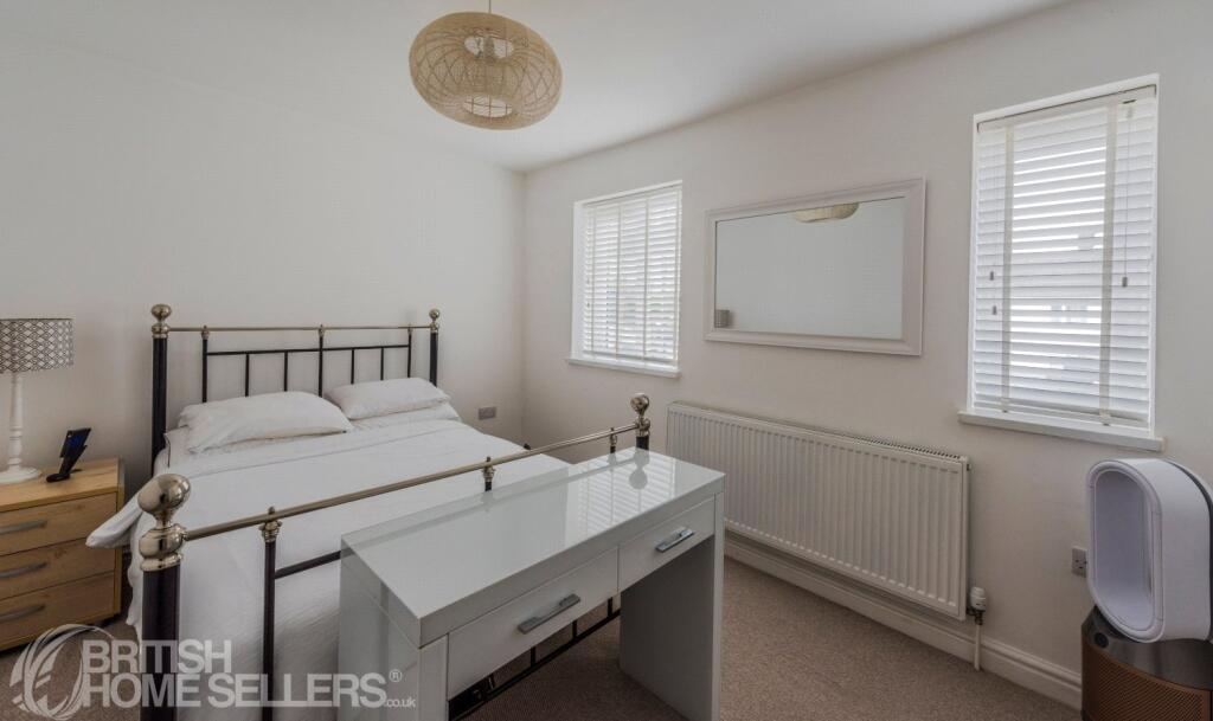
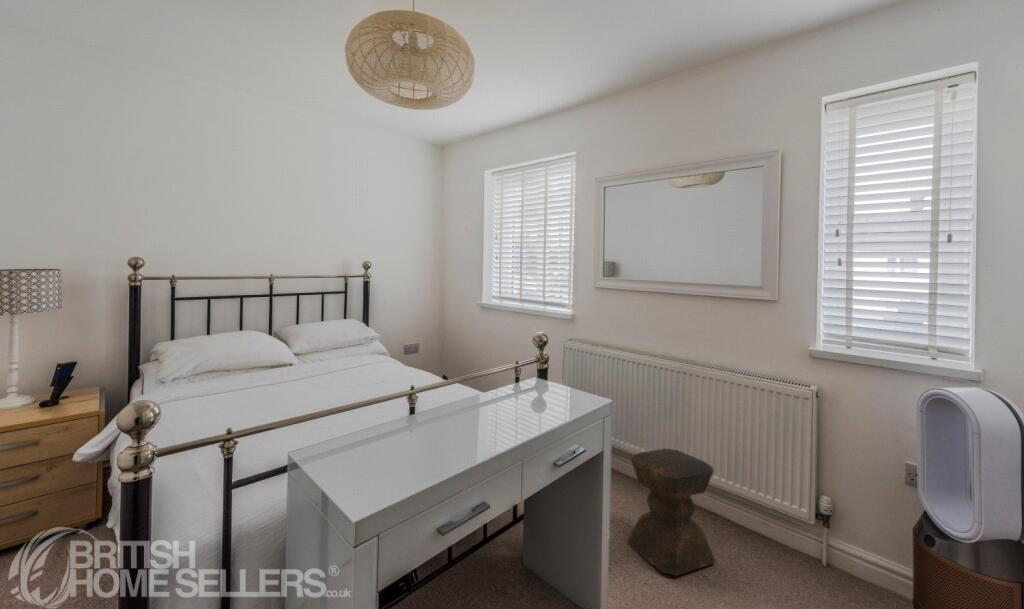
+ stool [626,448,716,577]
